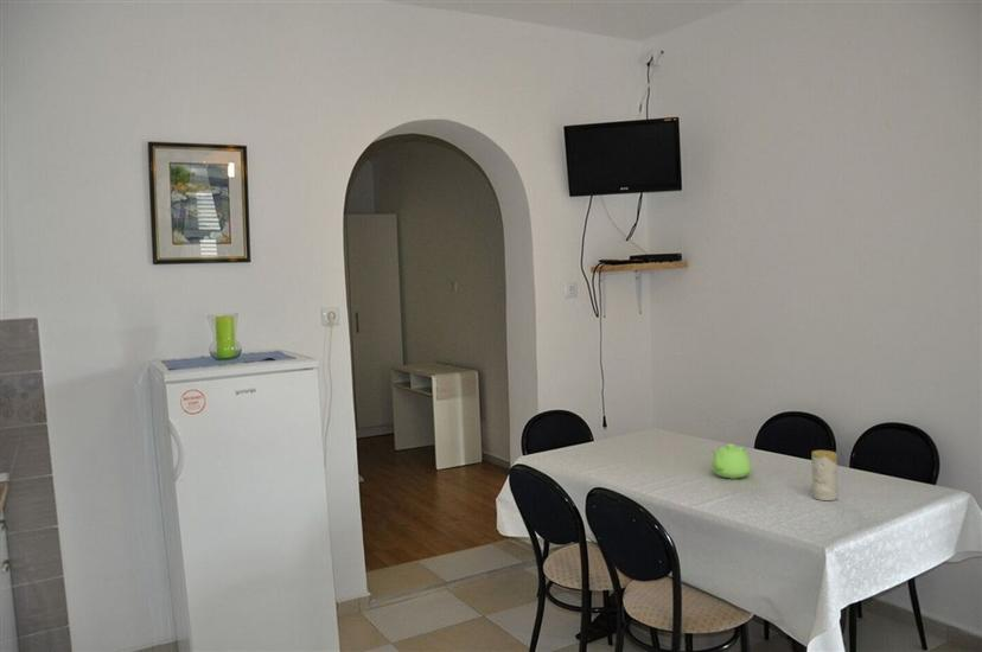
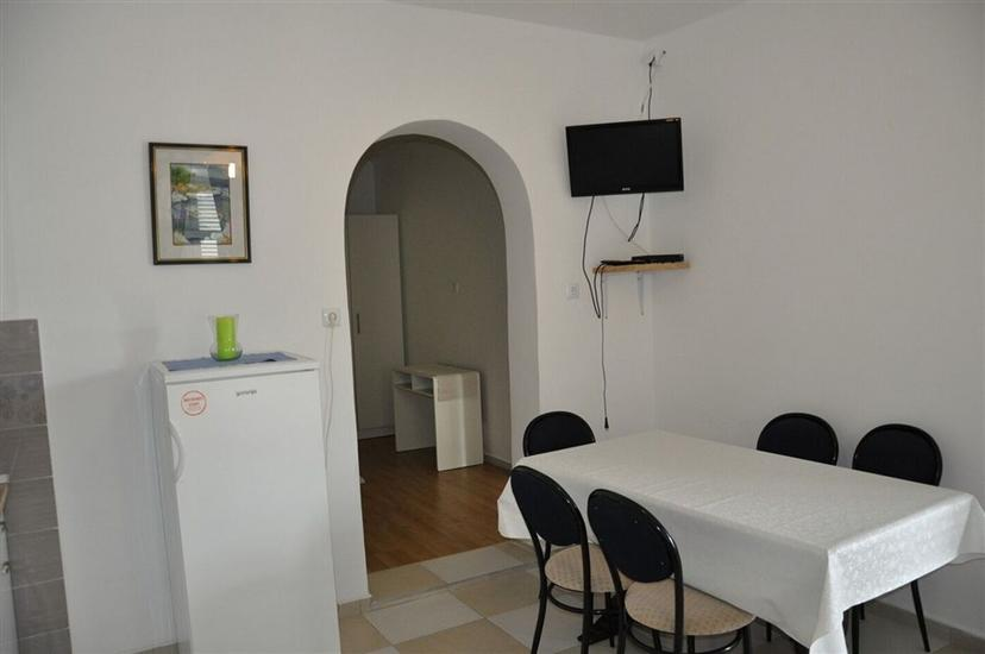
- candle [811,449,838,501]
- teapot [710,443,753,480]
